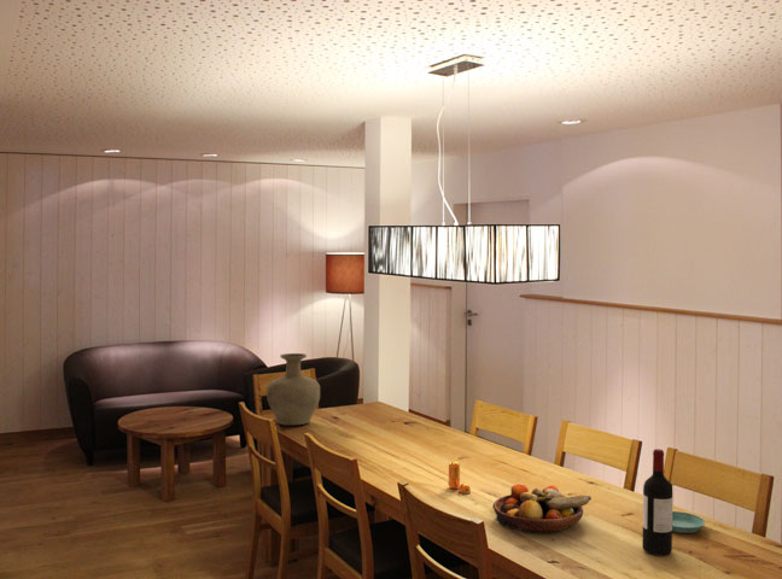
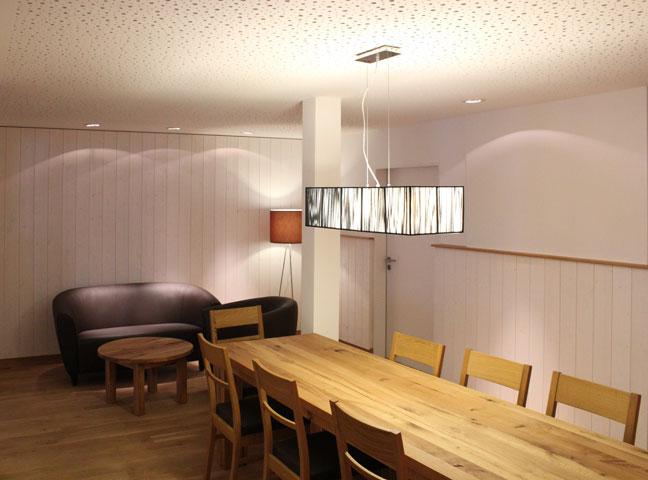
- vase [265,352,321,426]
- wine bottle [641,448,673,556]
- pepper shaker [447,460,472,495]
- fruit bowl [491,484,593,534]
- saucer [672,510,706,534]
